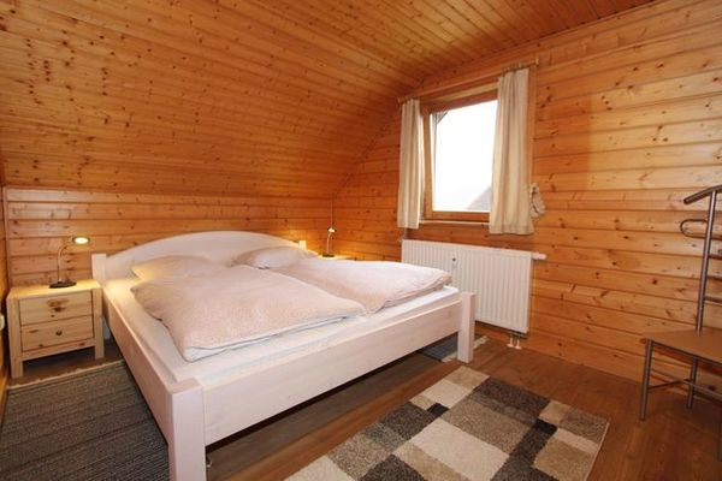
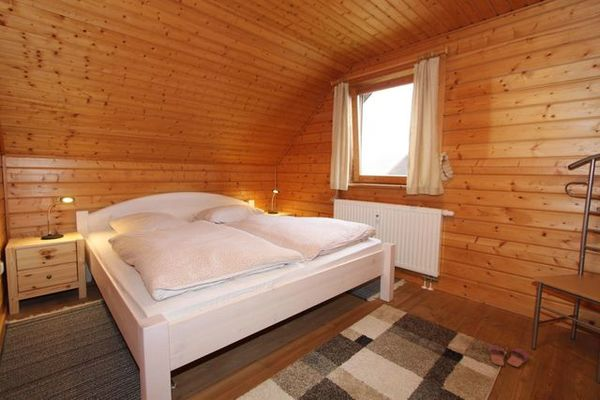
+ slippers [487,344,529,368]
